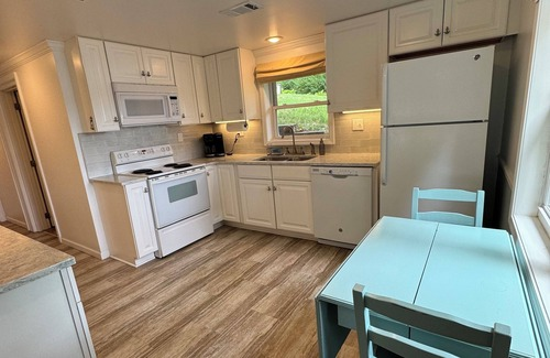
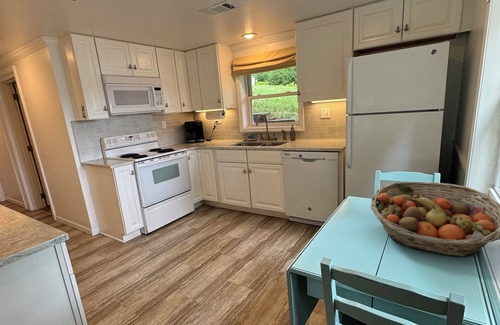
+ fruit basket [370,181,500,257]
